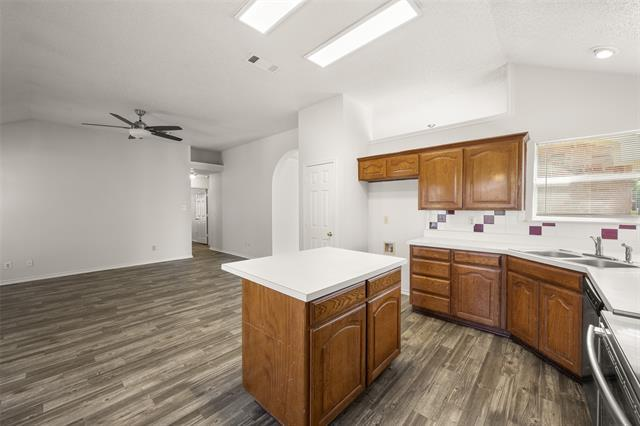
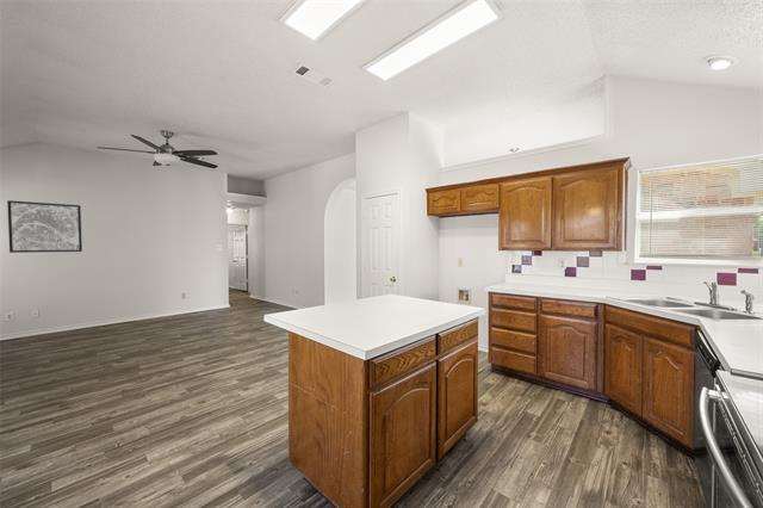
+ wall art [6,199,83,254]
